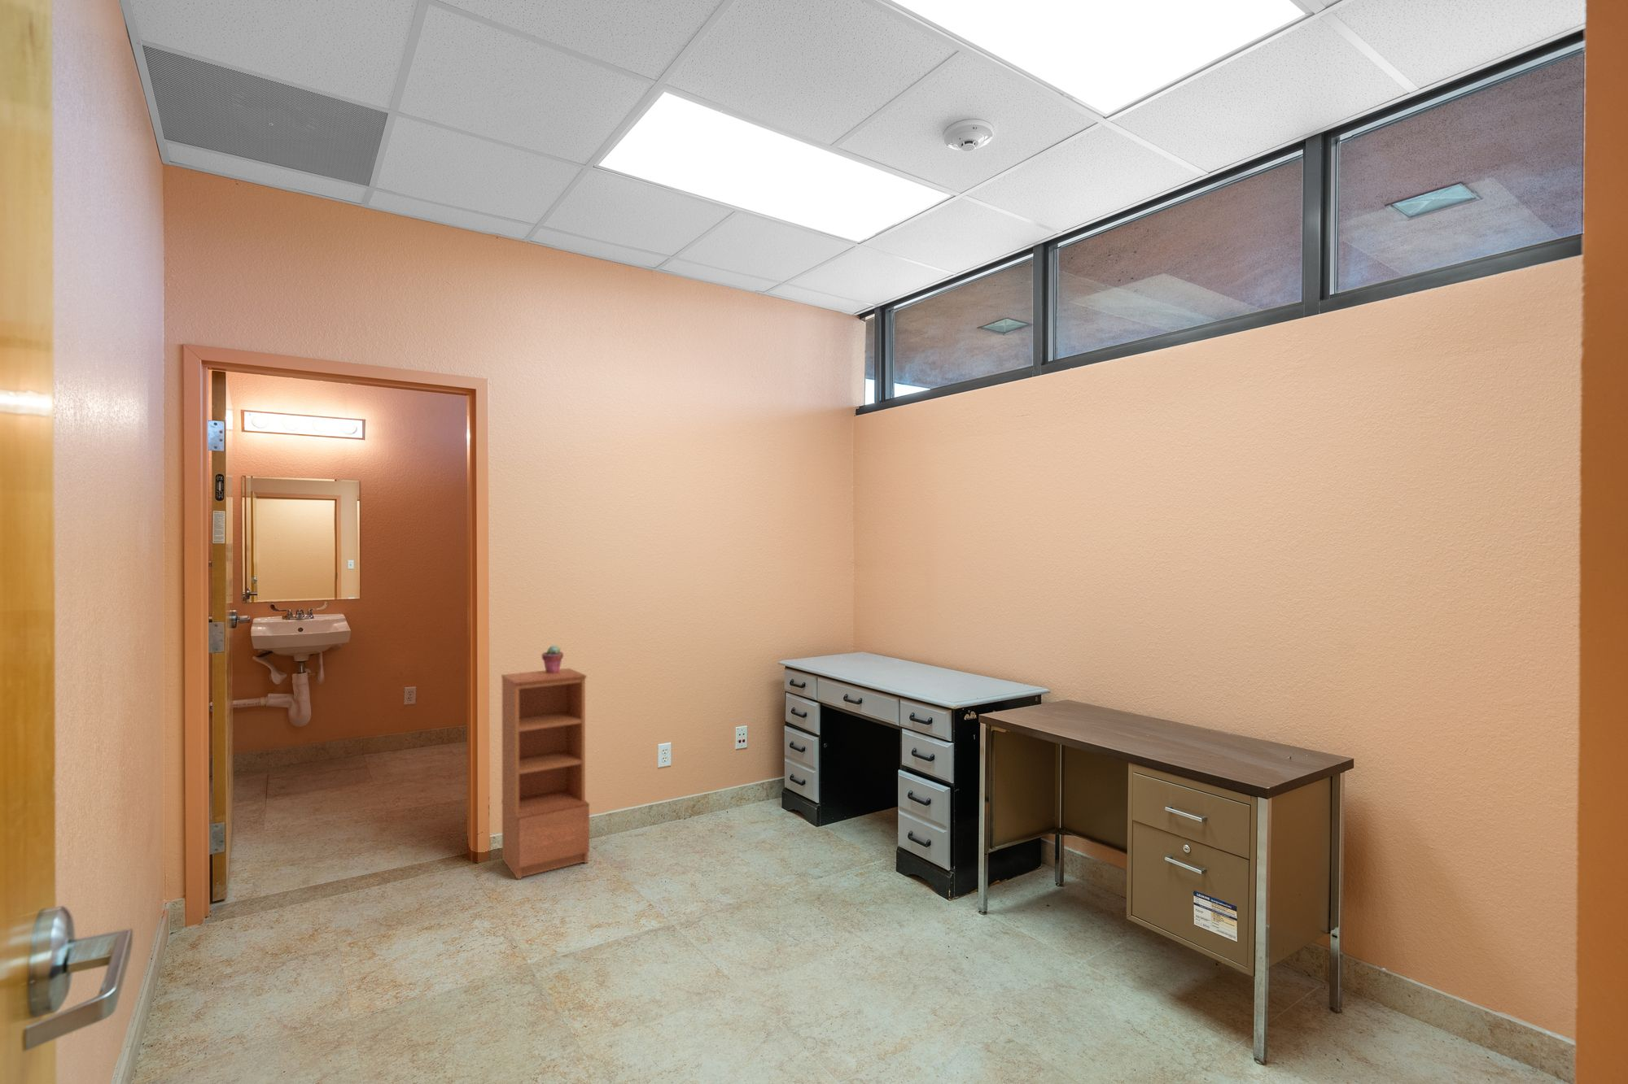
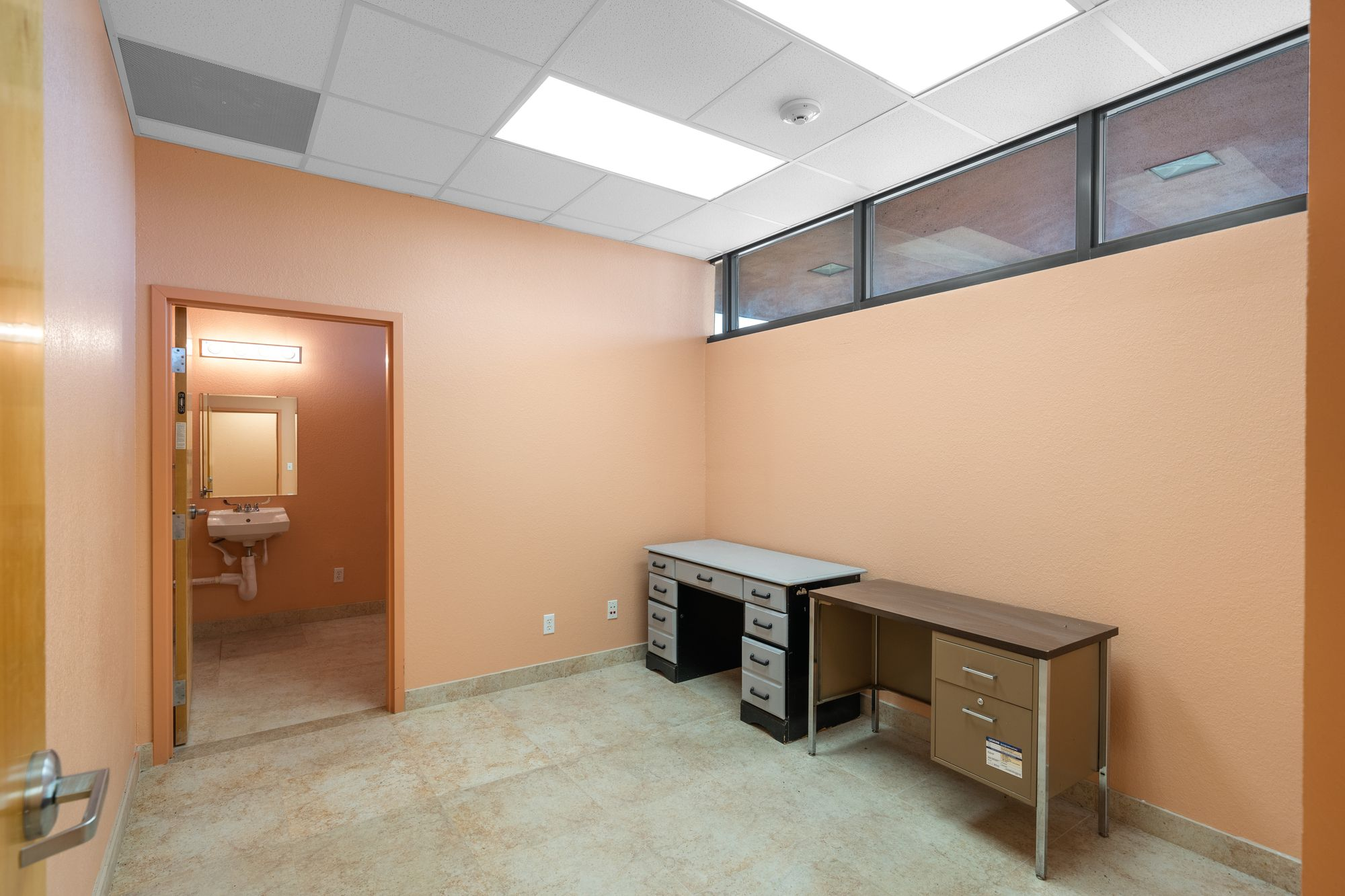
- bookcase [501,668,591,881]
- potted succulent [541,644,564,674]
